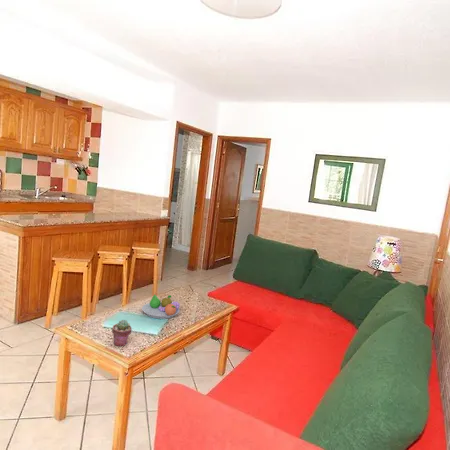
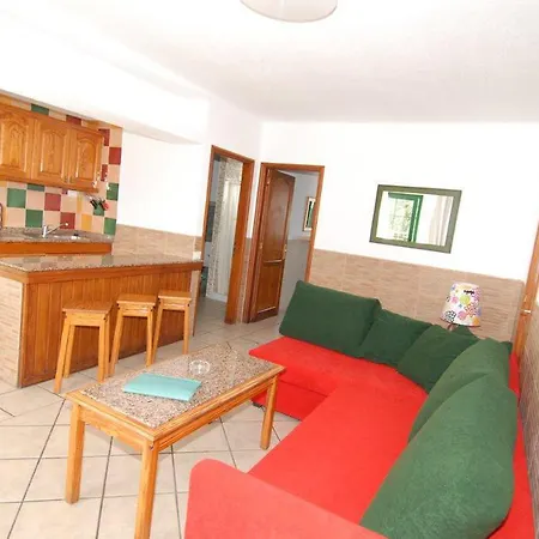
- potted succulent [111,319,133,347]
- fruit bowl [141,293,181,320]
